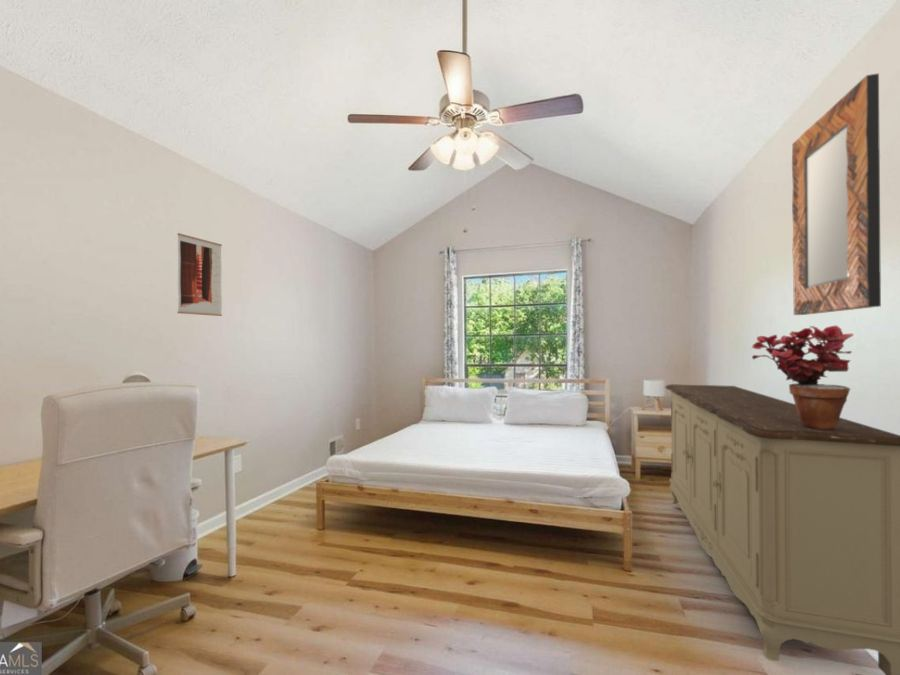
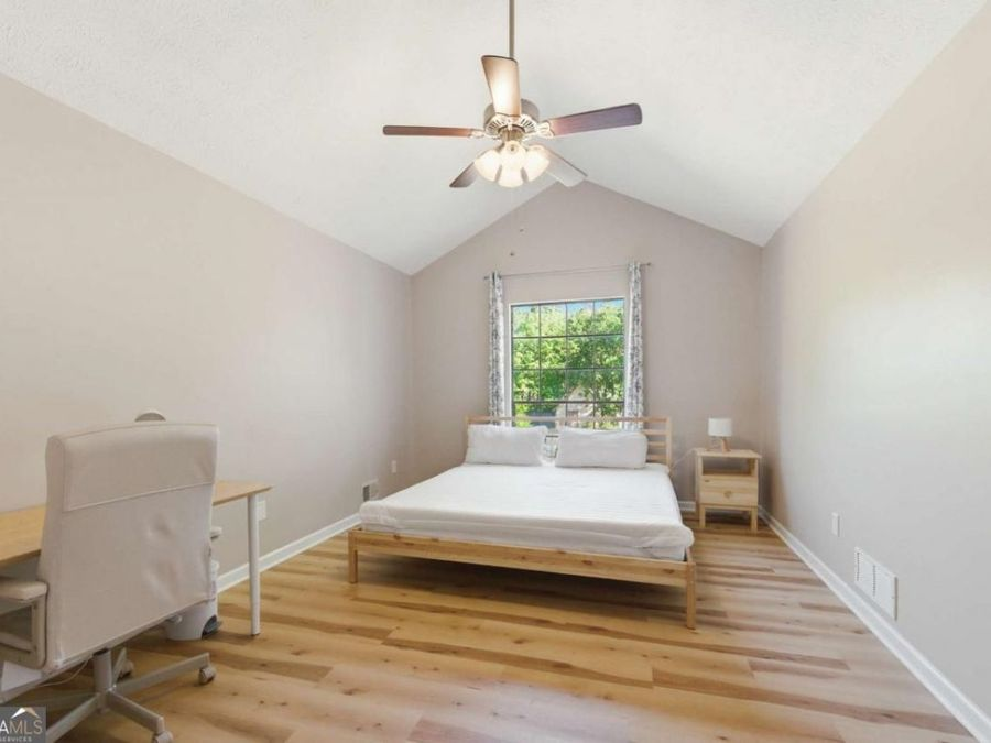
- sideboard [664,383,900,675]
- home mirror [791,72,882,316]
- wall art [176,232,223,317]
- potted plant [750,324,855,430]
